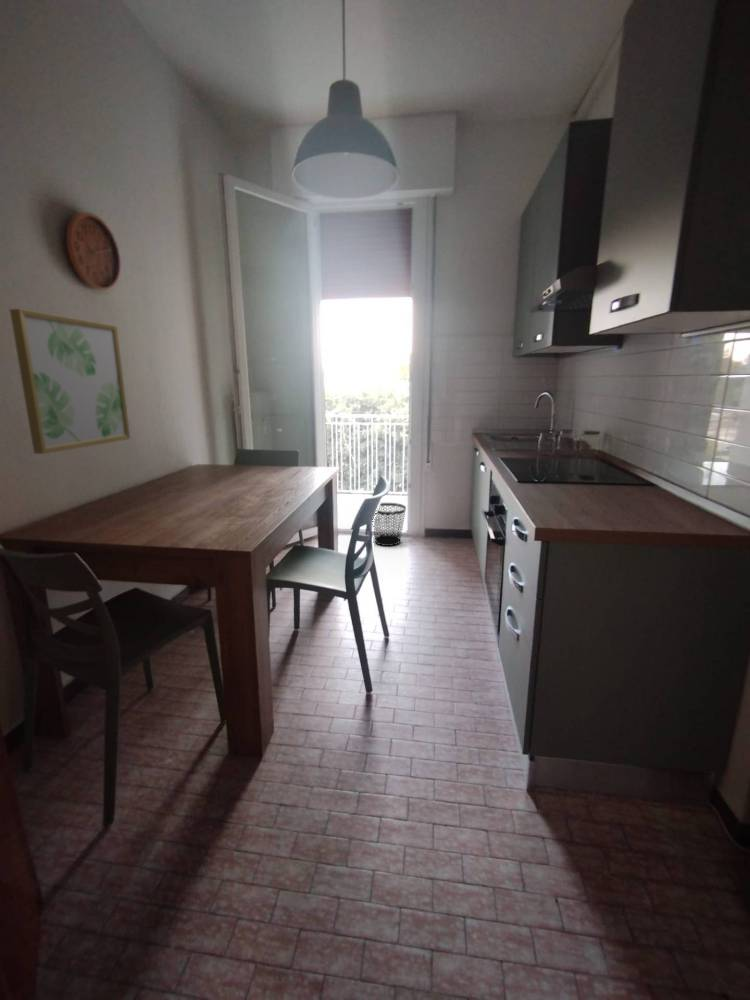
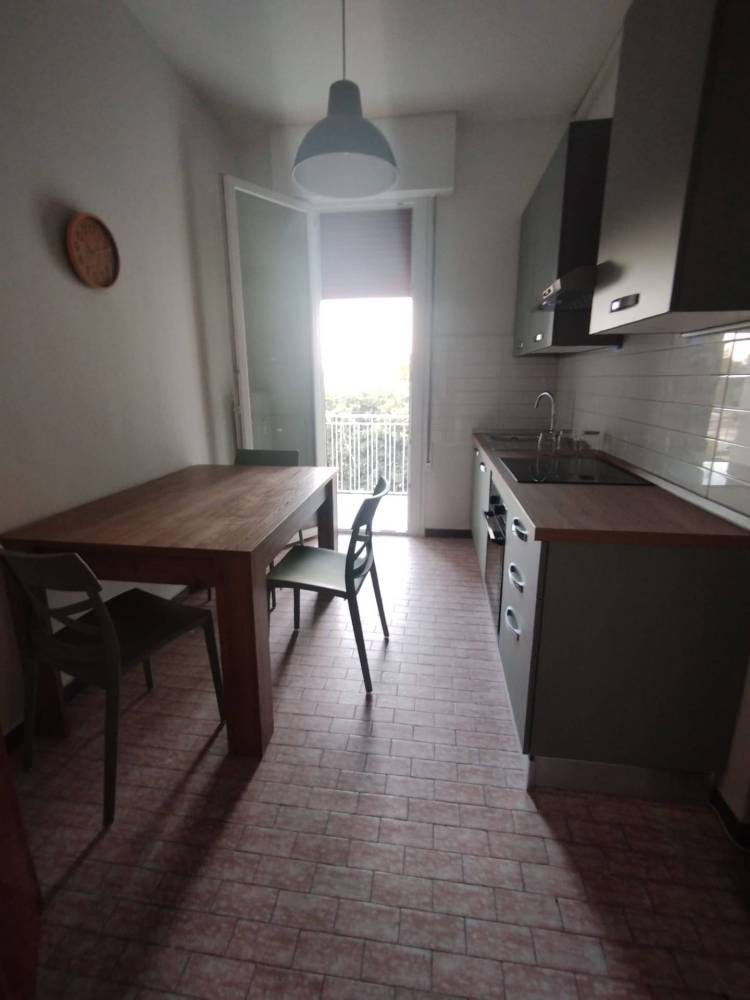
- wall art [9,308,131,455]
- wastebasket [373,502,407,547]
